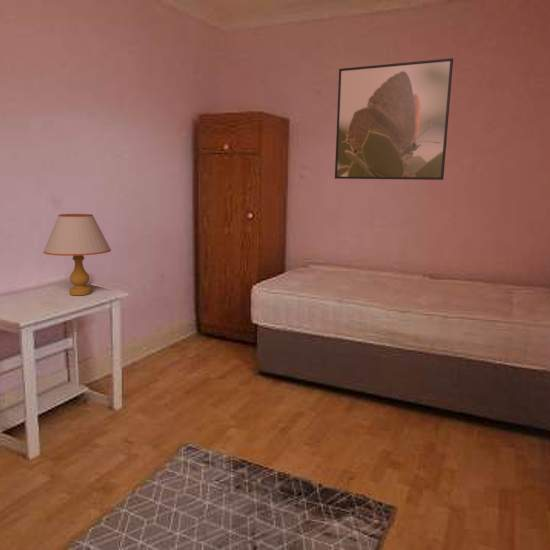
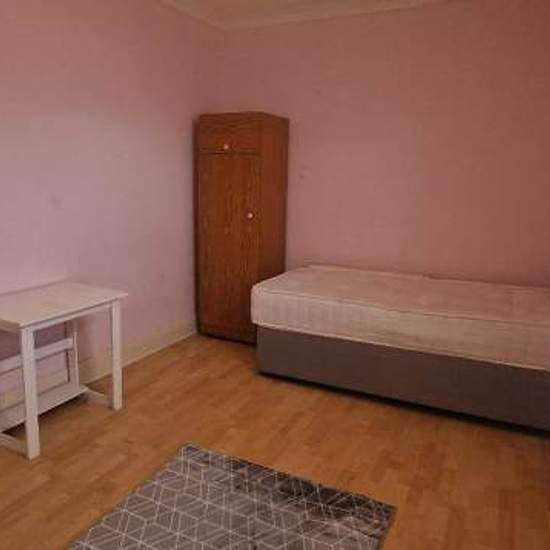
- table lamp [42,213,112,296]
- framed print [334,57,454,181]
